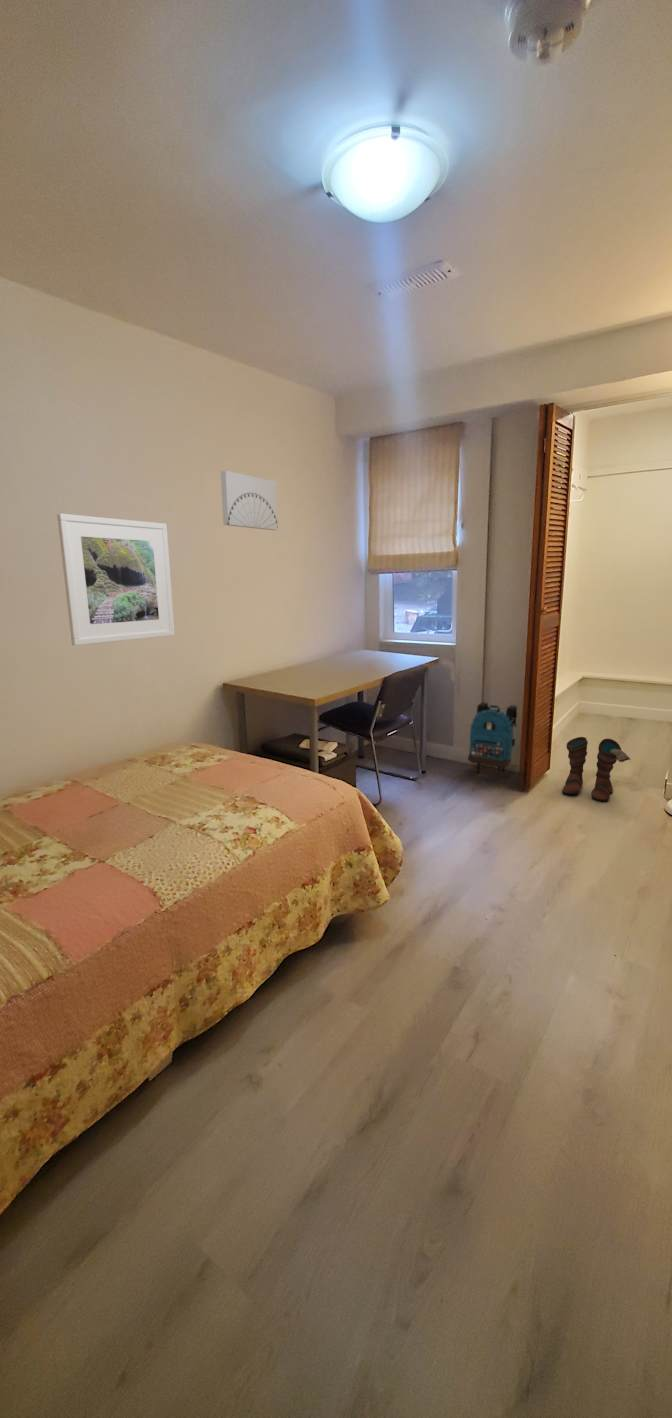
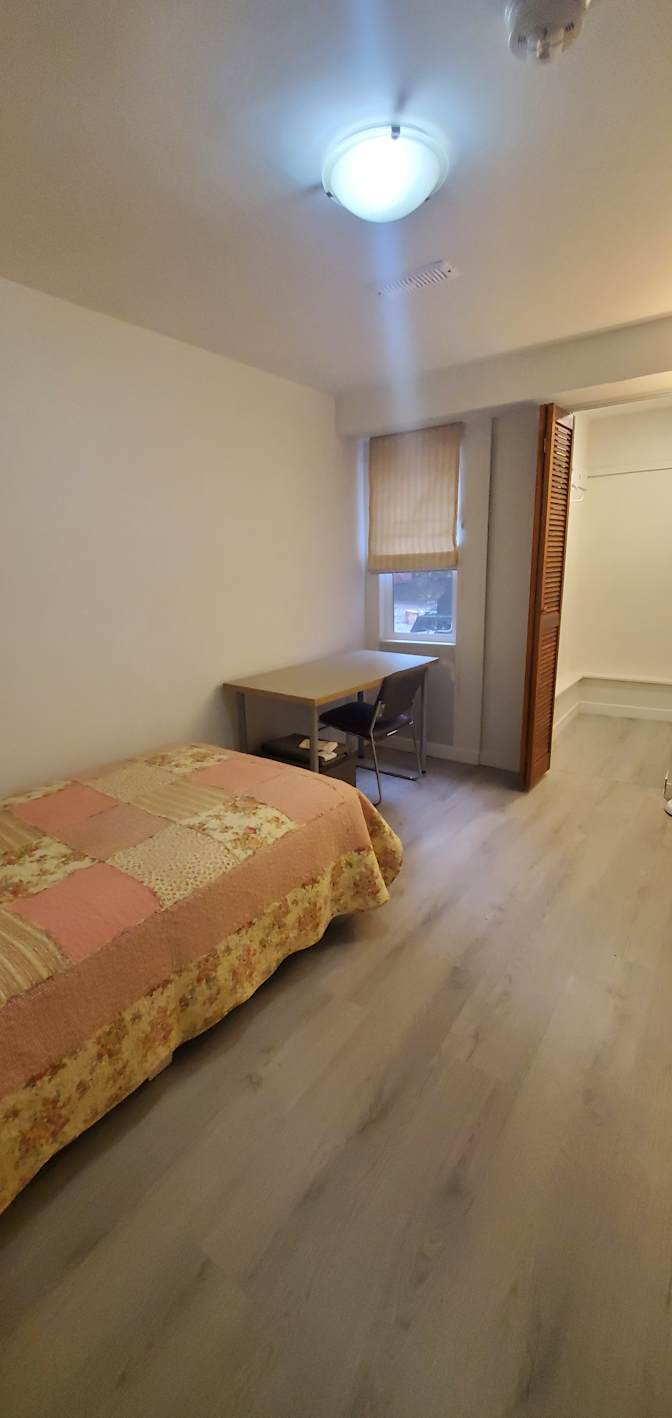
- boots [561,736,632,802]
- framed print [56,513,175,646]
- wall art [220,470,279,531]
- backpack [467,701,518,774]
